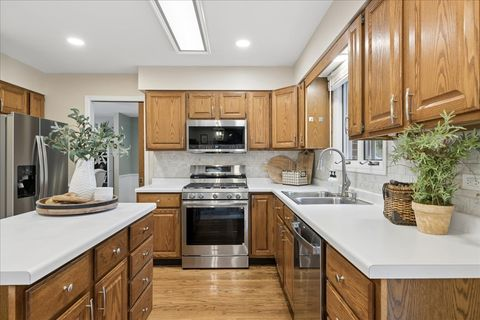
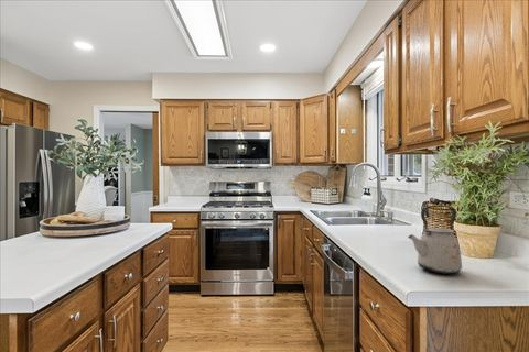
+ kettle [407,205,463,275]
